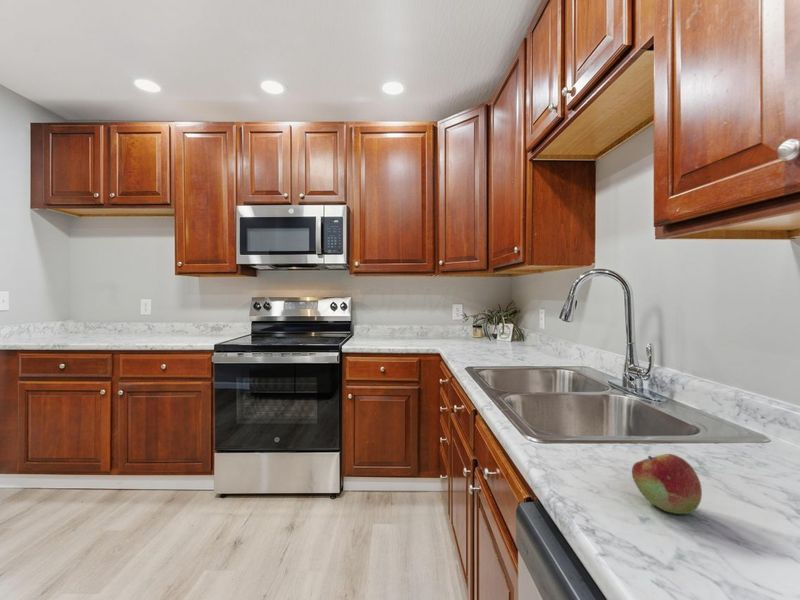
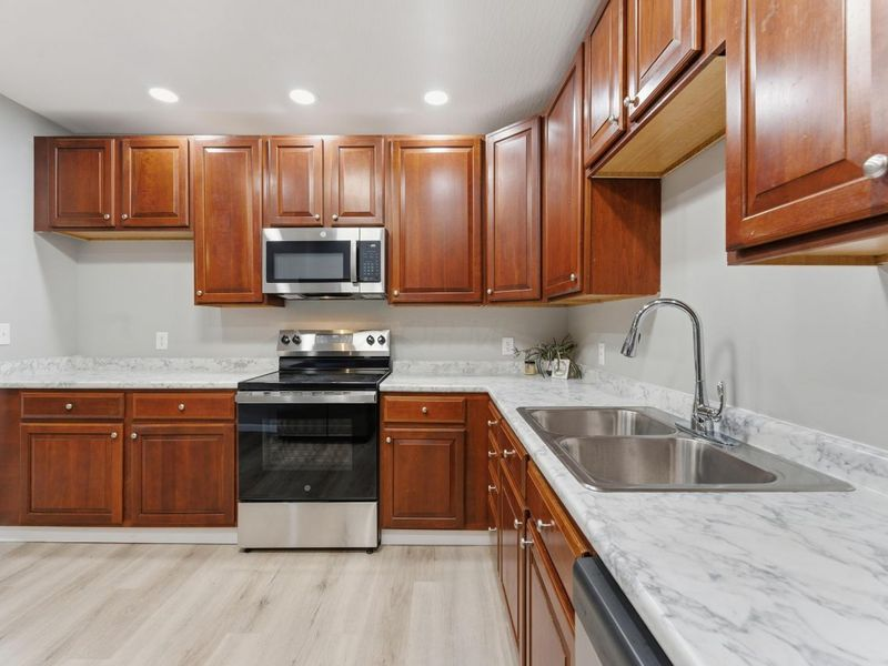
- fruit [631,453,703,515]
